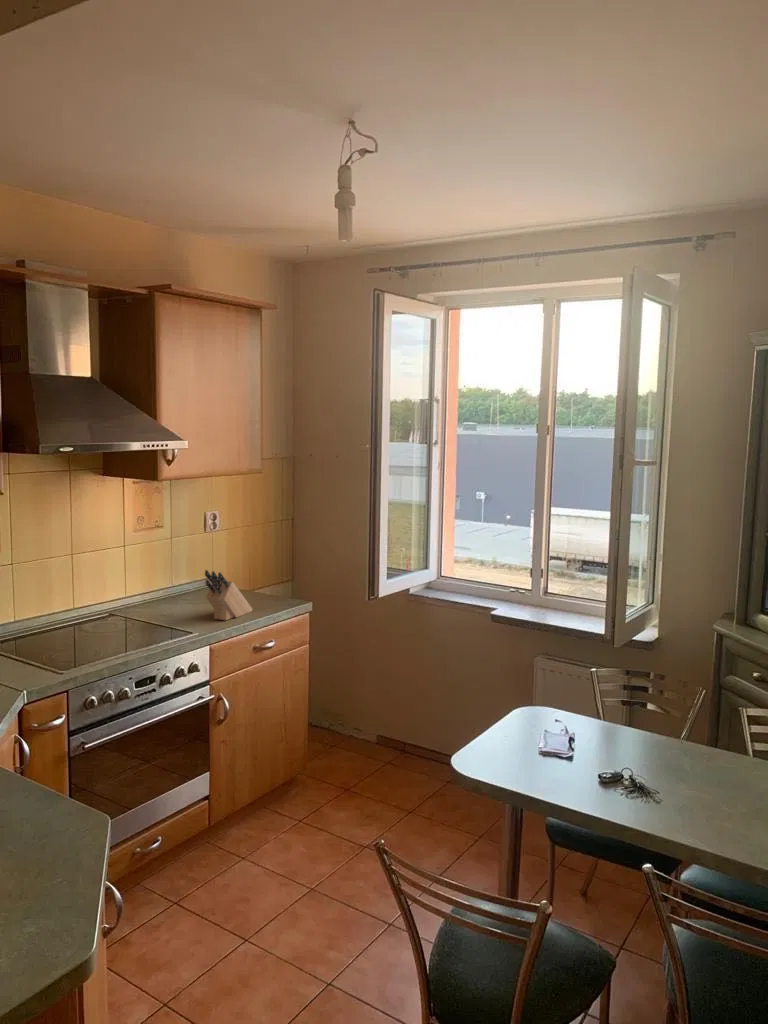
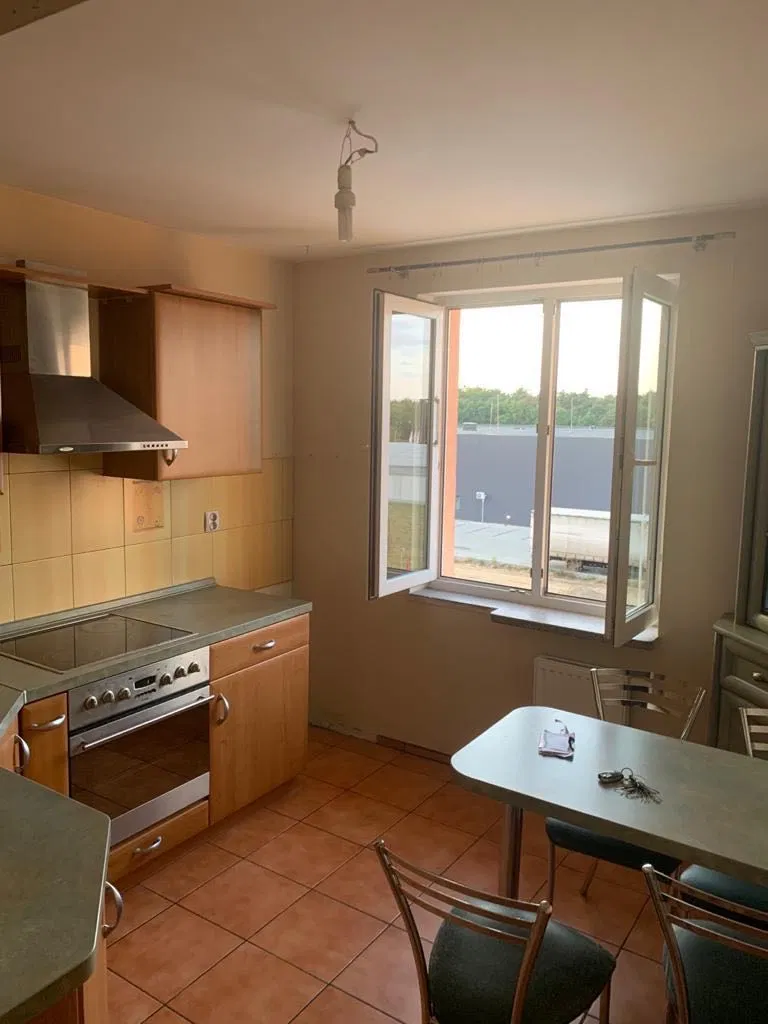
- knife block [204,569,253,621]
